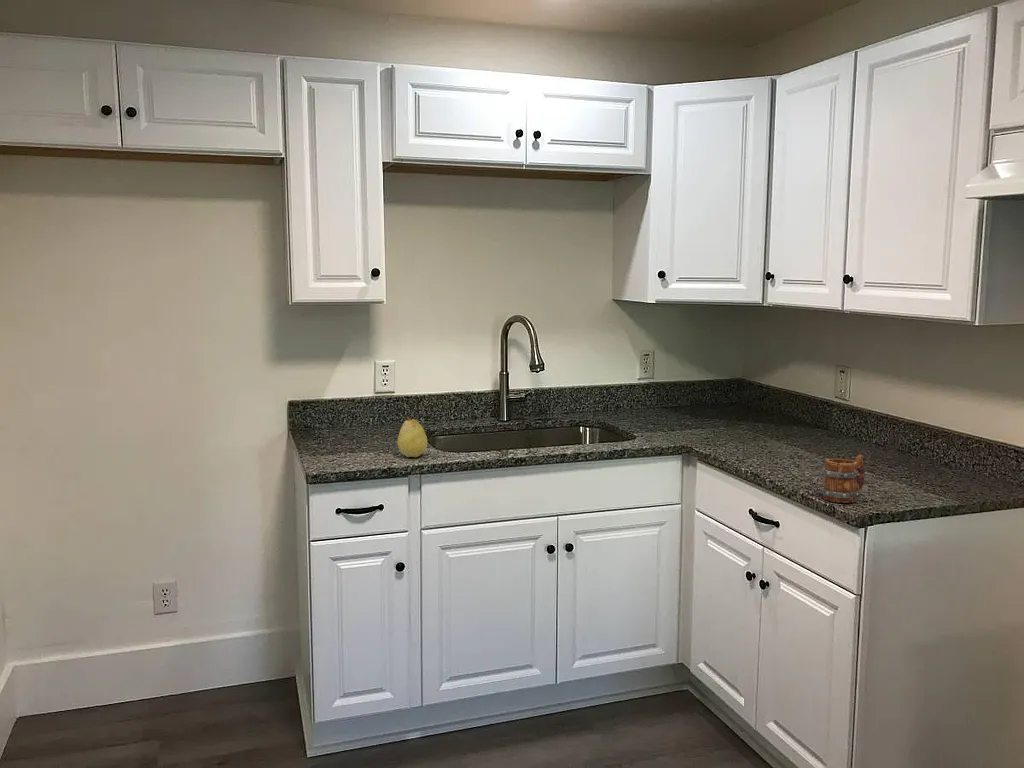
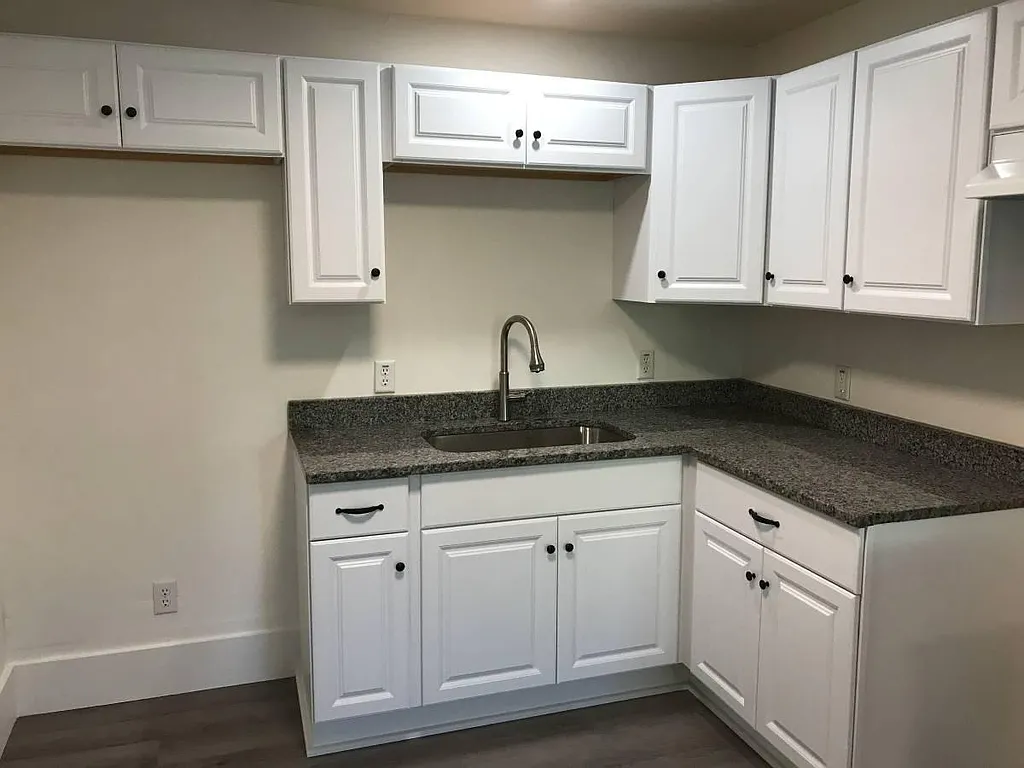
- mug [821,454,866,504]
- fruit [396,415,428,458]
